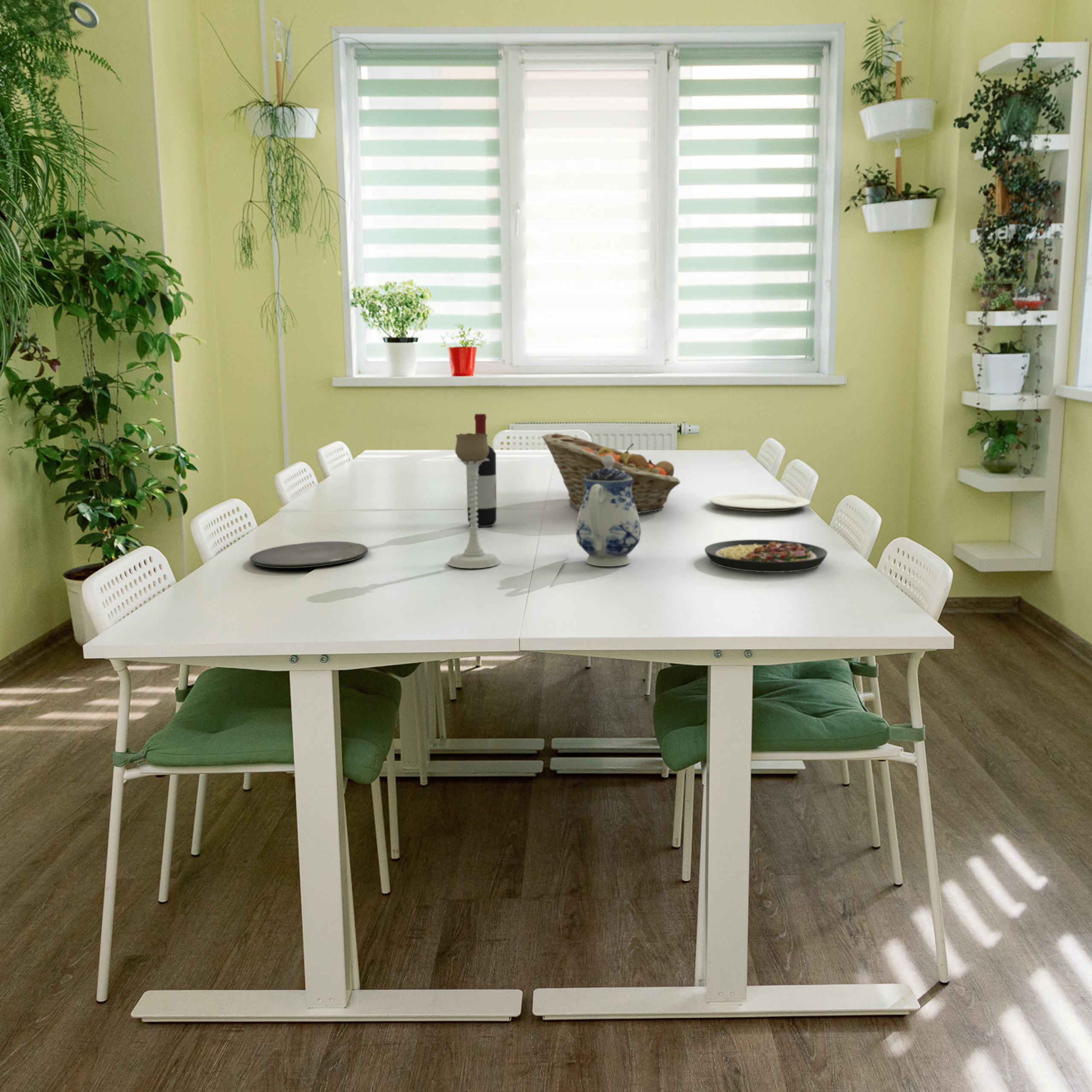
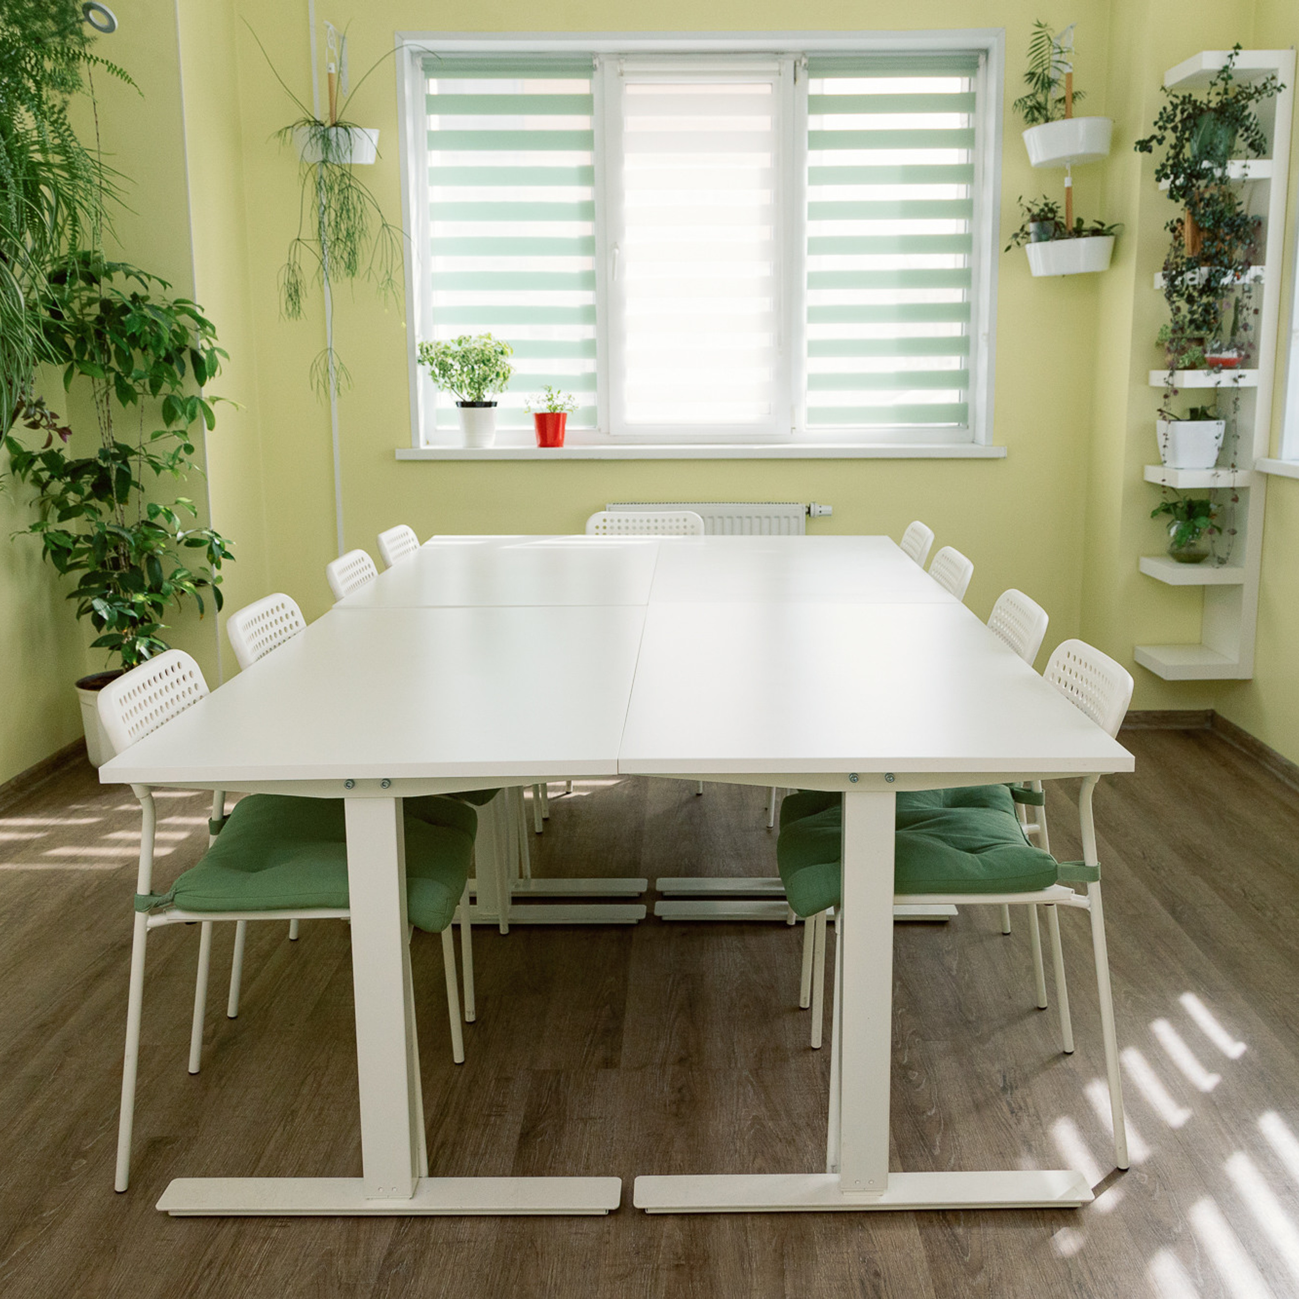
- candle holder [447,433,501,569]
- plate [250,541,369,569]
- plate [709,493,811,512]
- fruit basket [541,433,681,514]
- teapot [575,455,641,567]
- wine bottle [466,413,497,527]
- plate [704,539,828,573]
